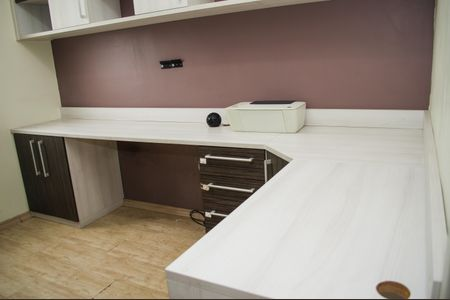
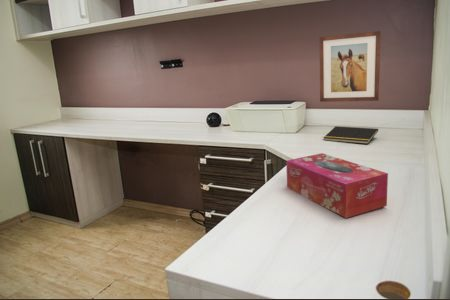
+ notepad [323,125,379,145]
+ tissue box [285,152,389,219]
+ wall art [318,30,382,103]
